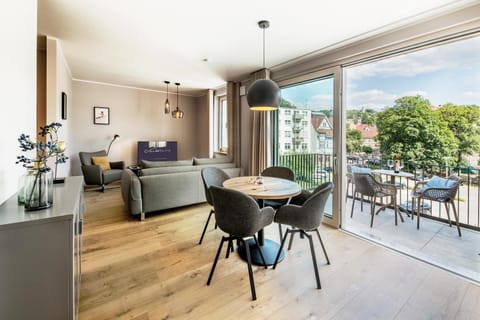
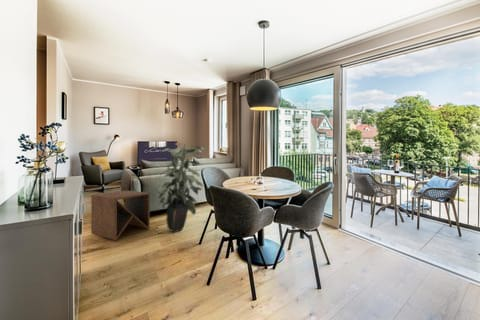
+ side table [90,189,151,241]
+ indoor plant [155,142,205,233]
